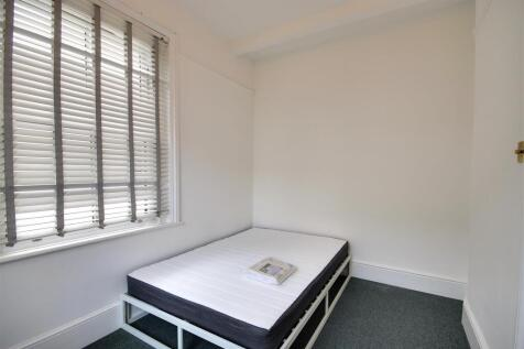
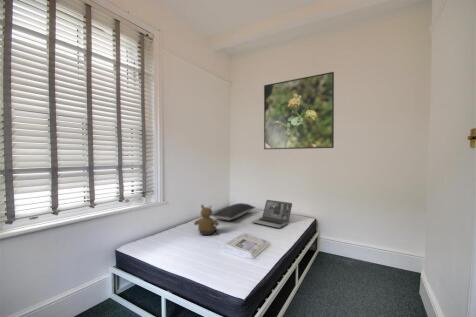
+ bear [193,204,220,236]
+ laptop [251,199,293,229]
+ pillow [210,202,257,221]
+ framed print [263,71,335,150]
